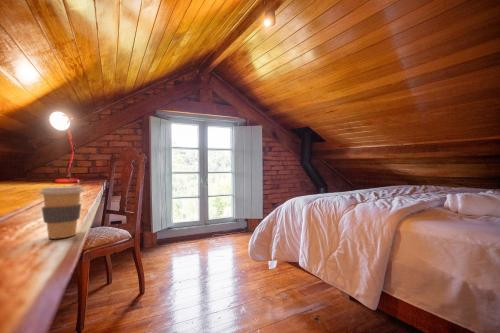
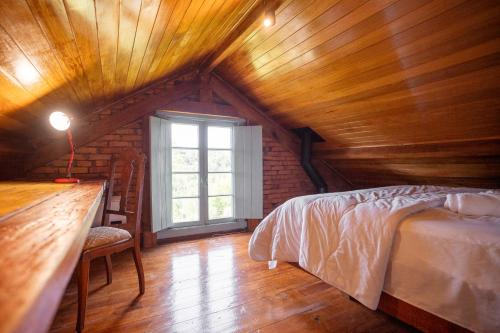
- coffee cup [38,185,85,240]
